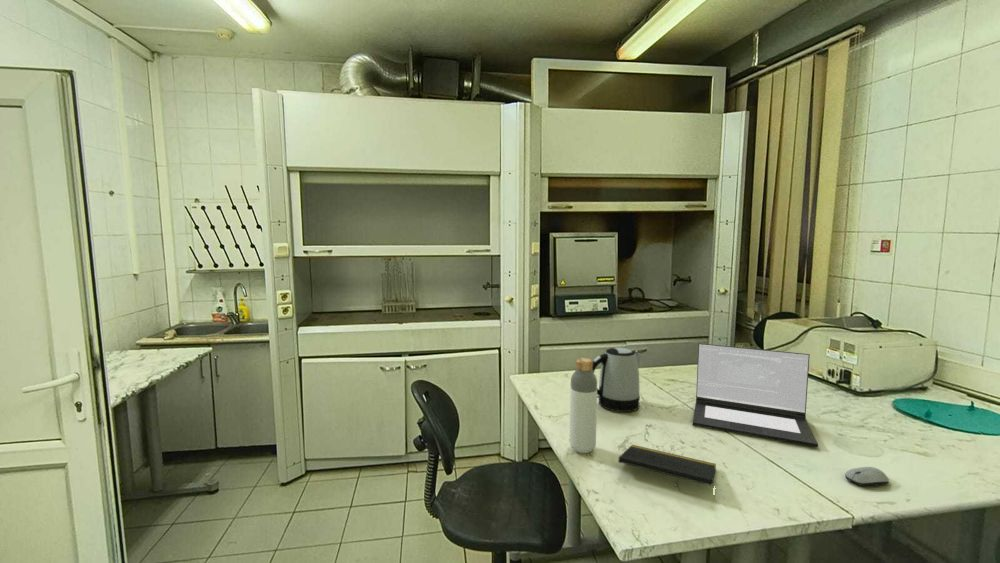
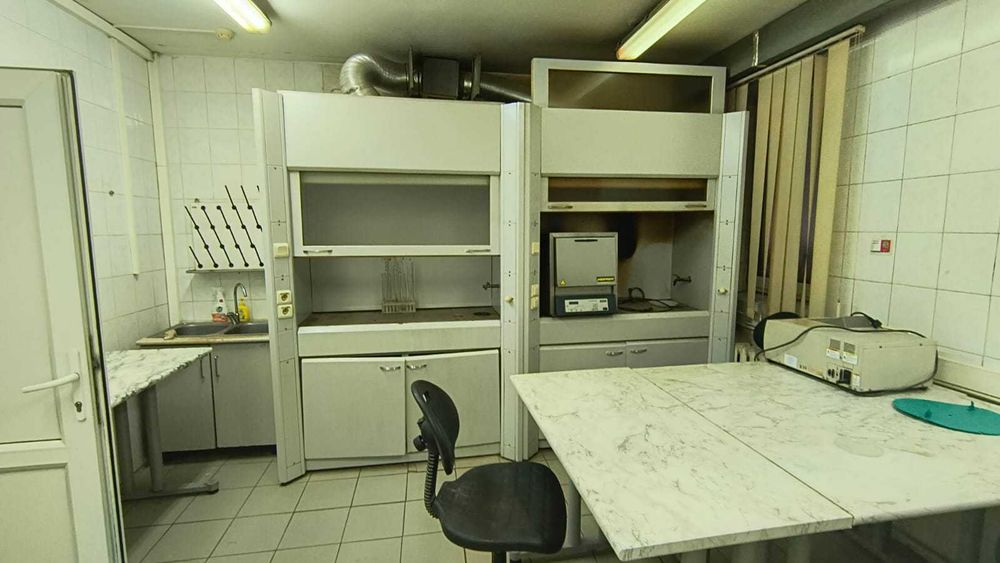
- kettle [592,347,642,413]
- laptop [692,342,819,448]
- bottle [569,357,598,454]
- computer mouse [844,466,890,487]
- notepad [617,444,717,499]
